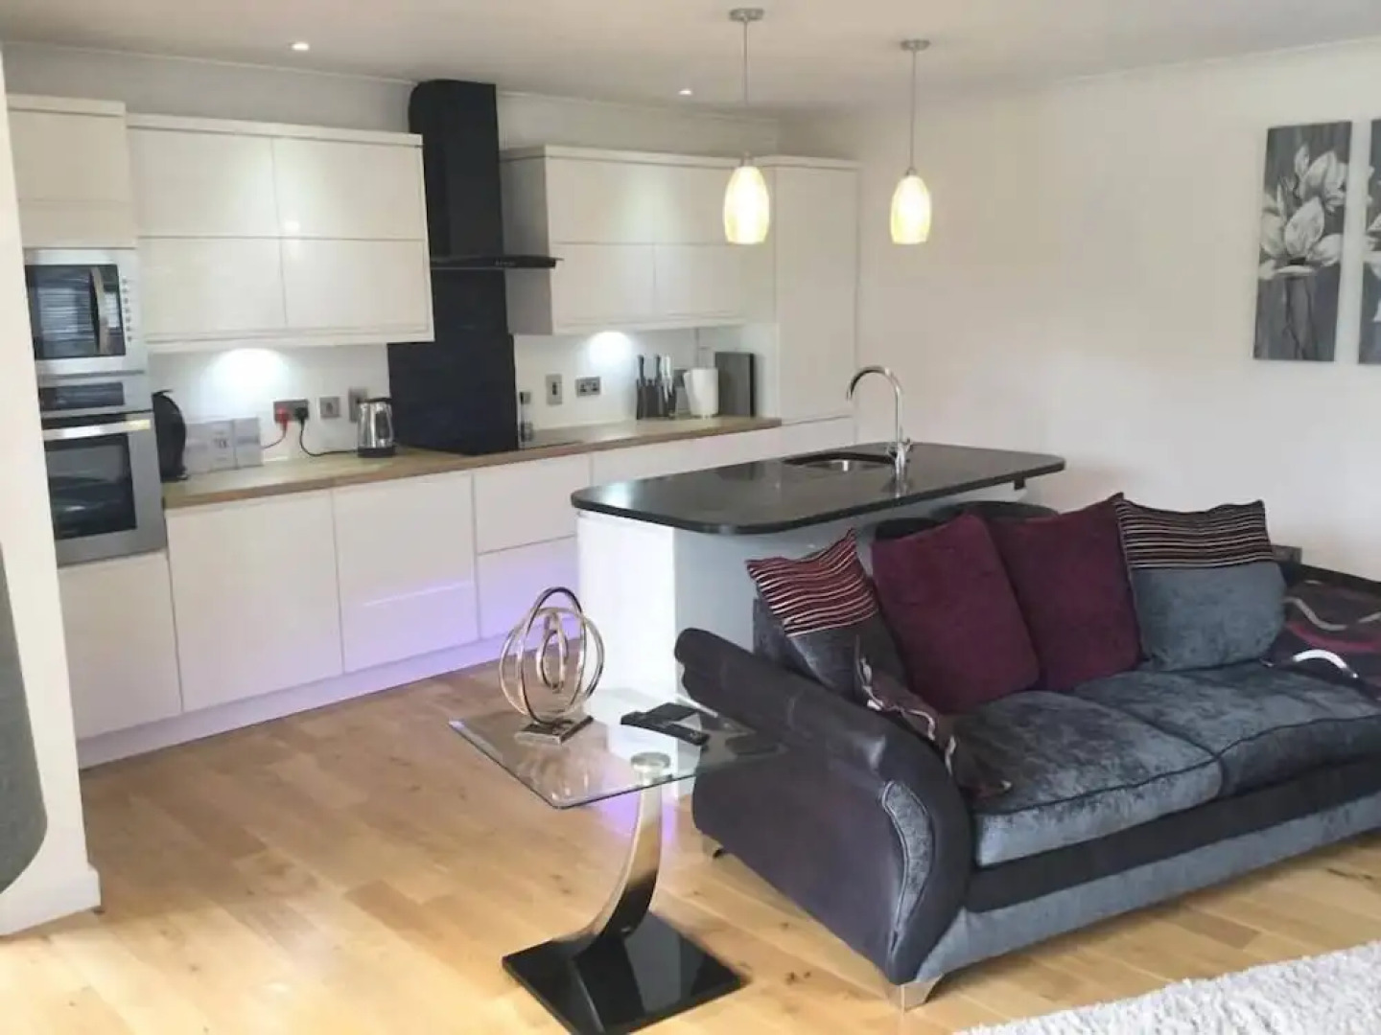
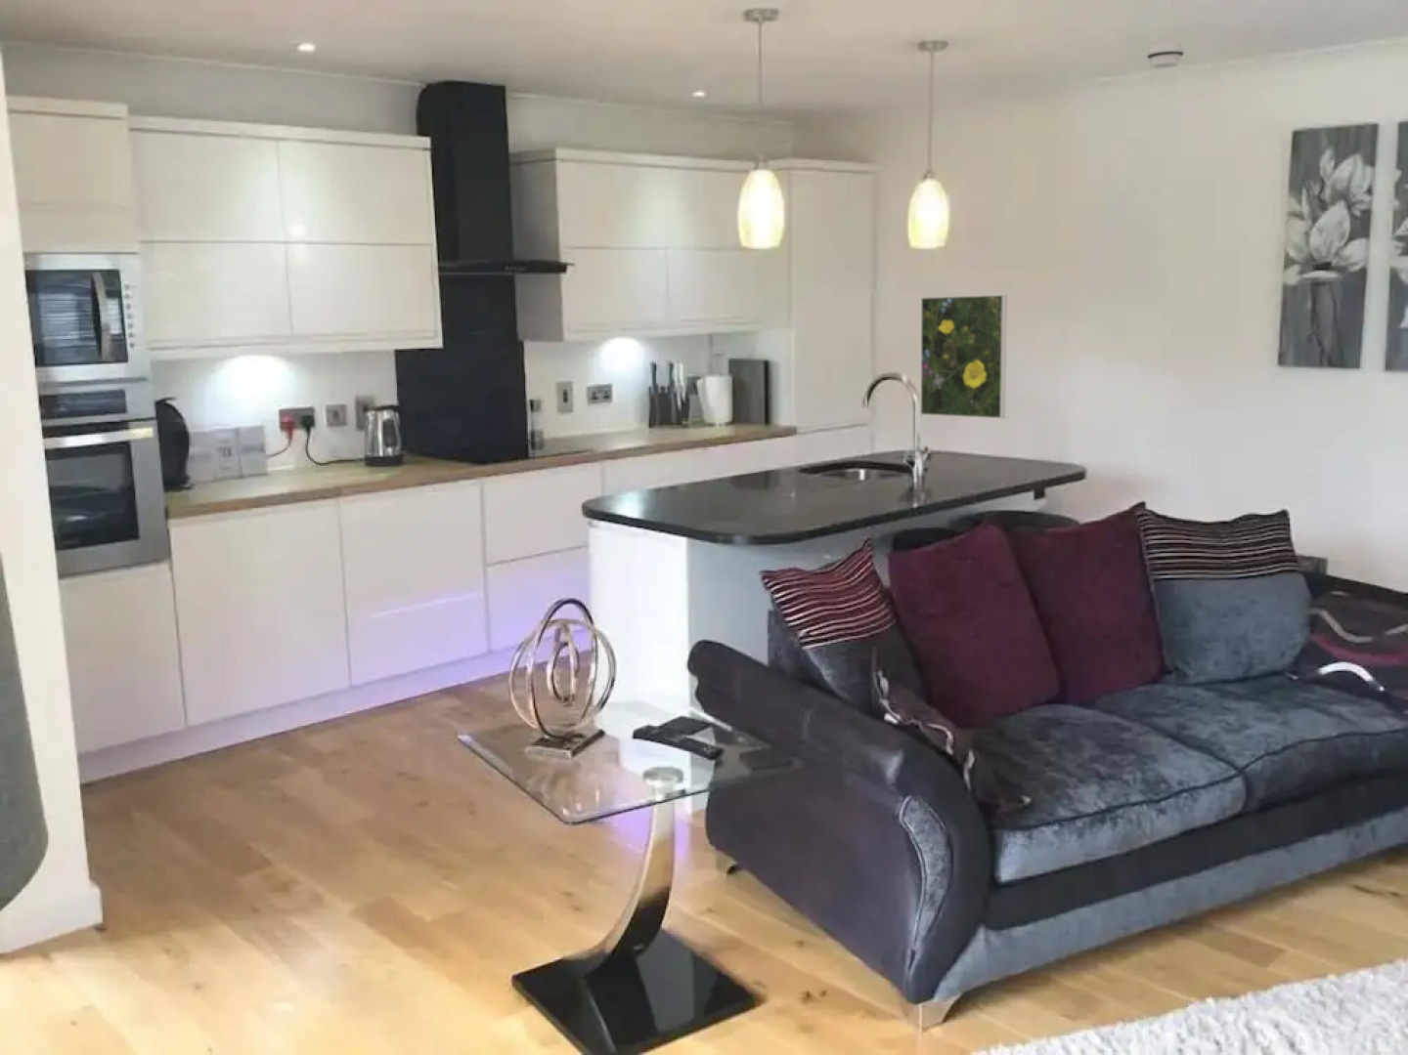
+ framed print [919,294,1008,419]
+ smoke detector [1146,40,1185,70]
